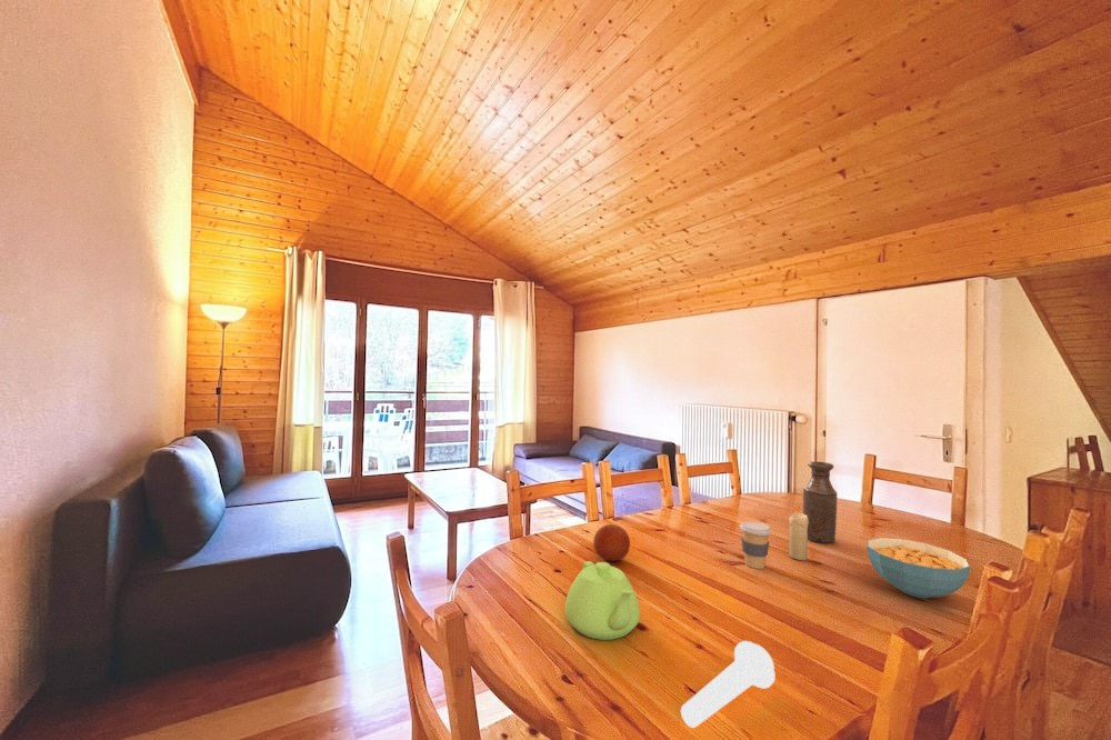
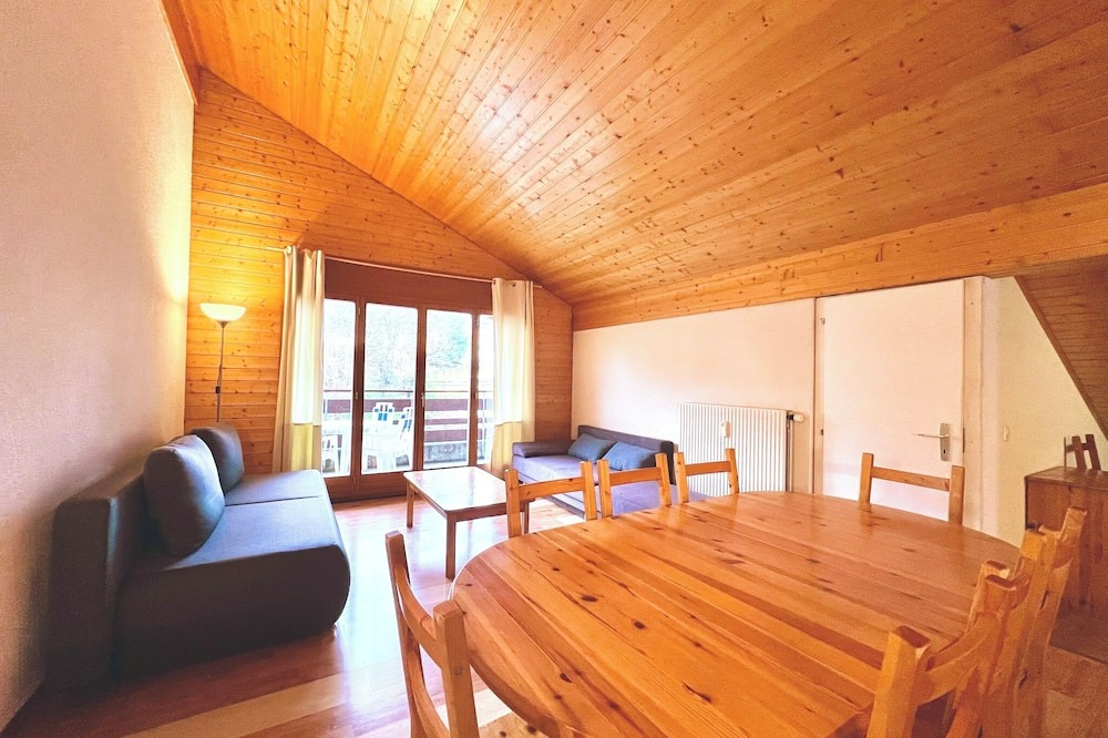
- coffee cup [739,520,772,570]
- bottle [802,460,838,544]
- teapot [564,560,641,641]
- cereal bowl [865,537,971,599]
- spoon [680,640,777,729]
- fruit [592,523,631,562]
- candle [788,506,809,561]
